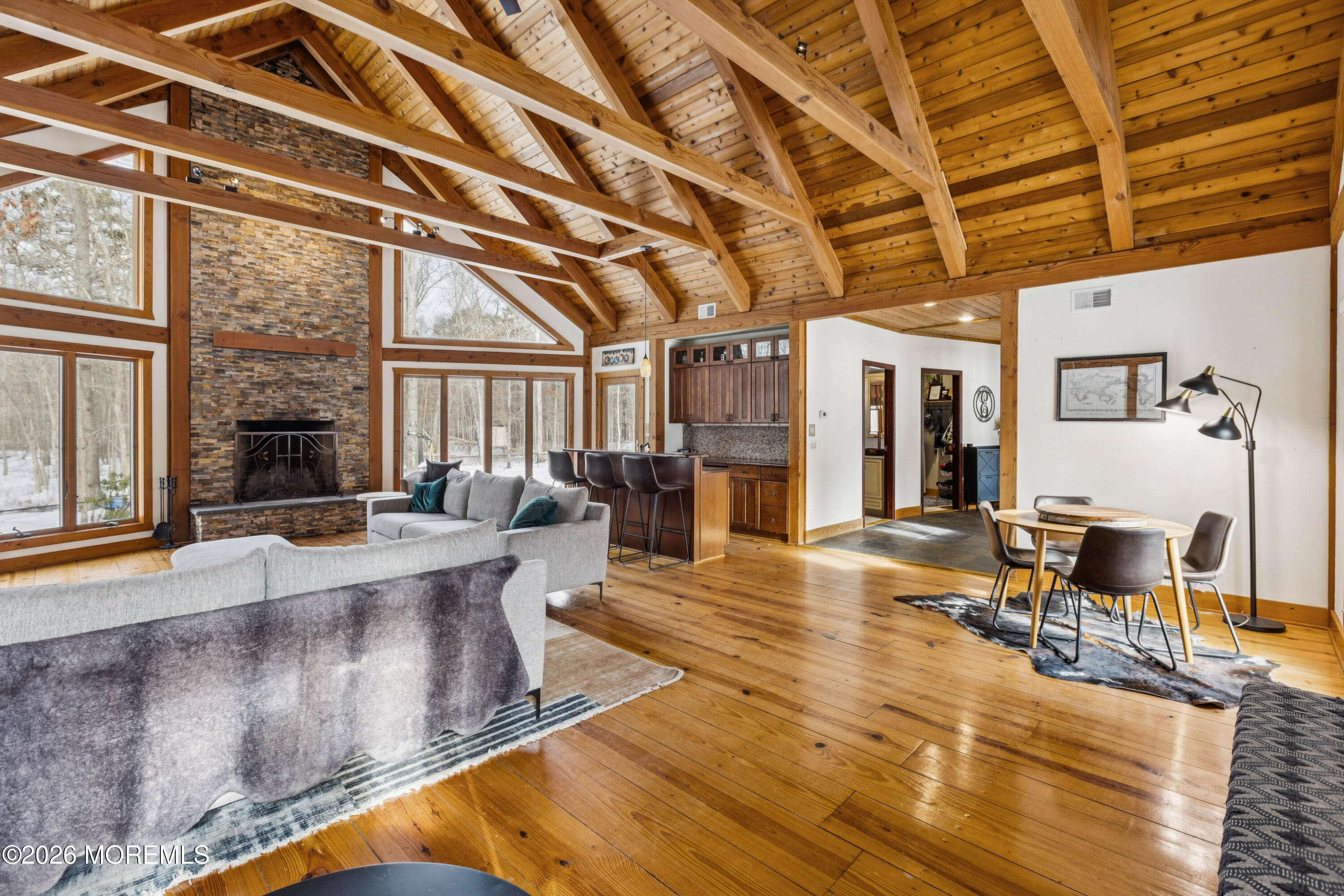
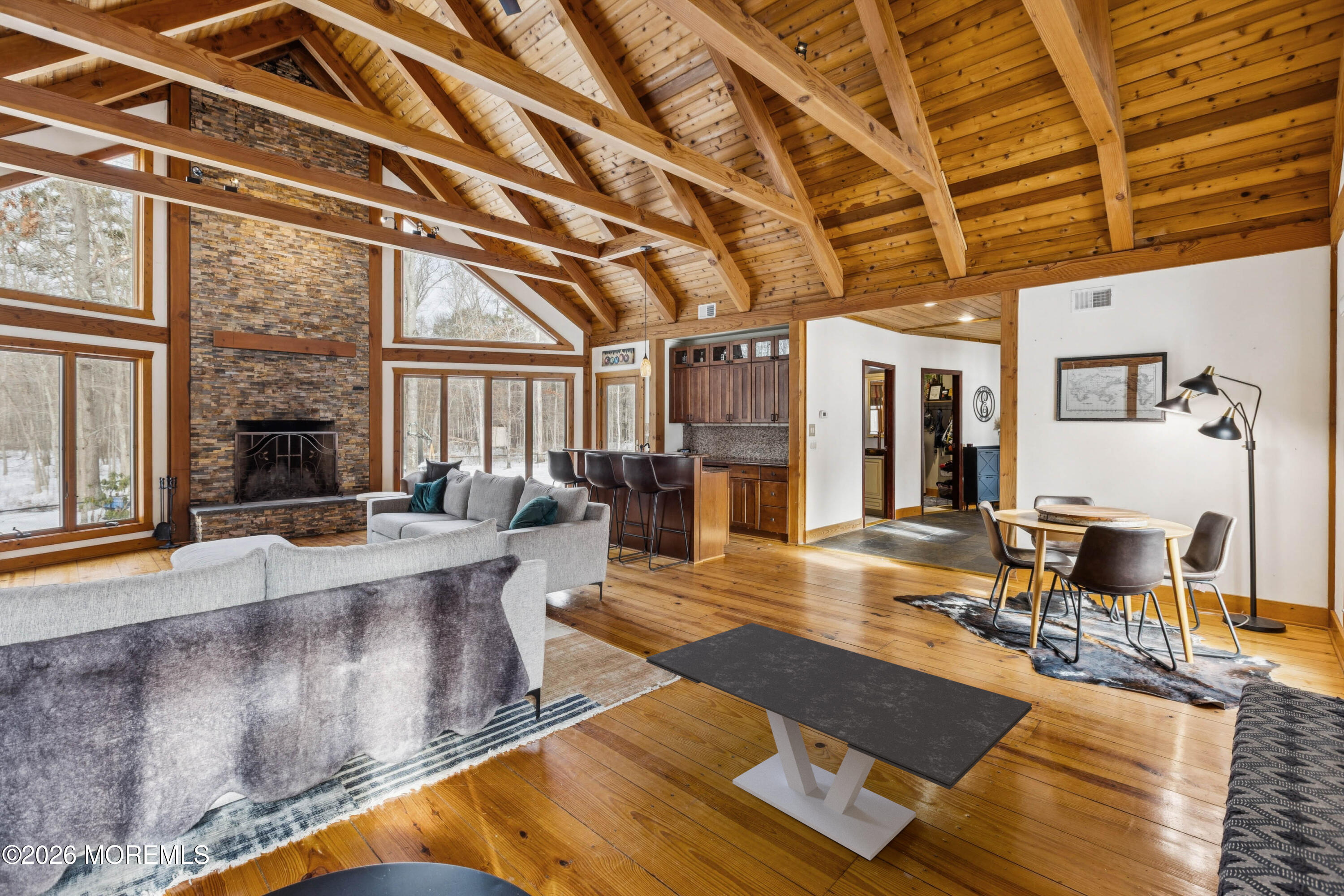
+ coffee table [646,622,1032,861]
